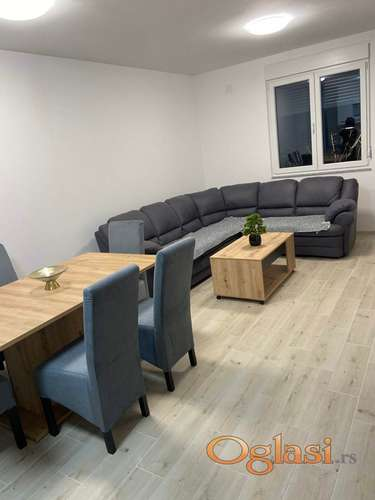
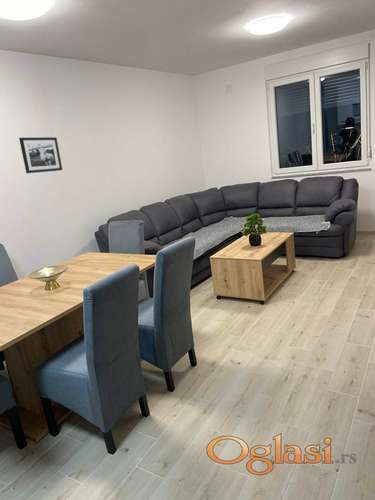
+ picture frame [18,136,63,174]
